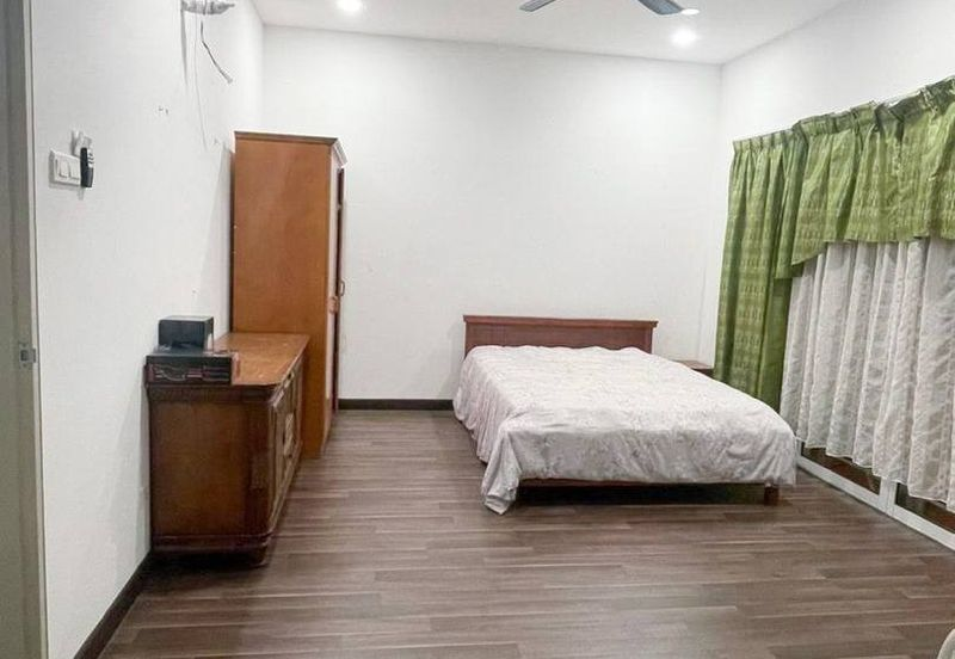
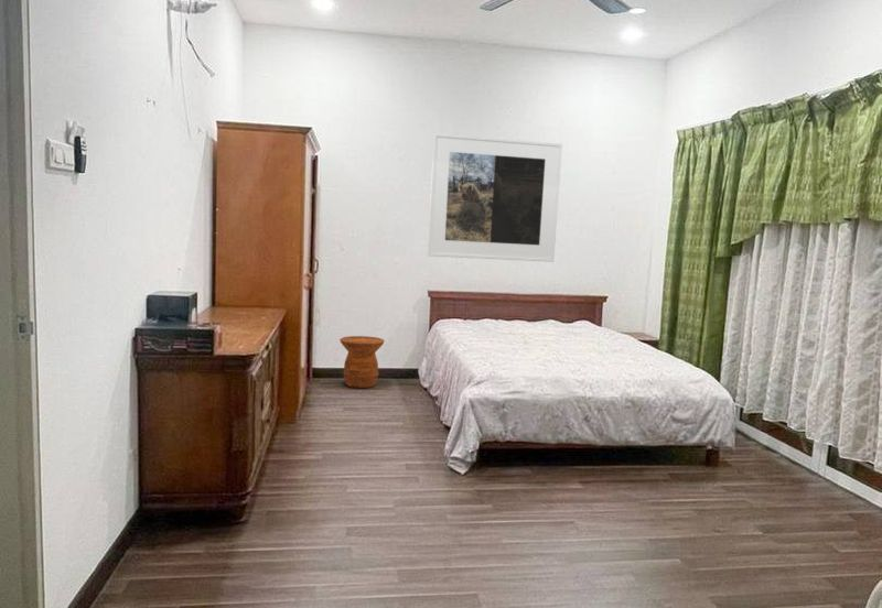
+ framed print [427,132,563,263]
+ side table [338,335,386,389]
